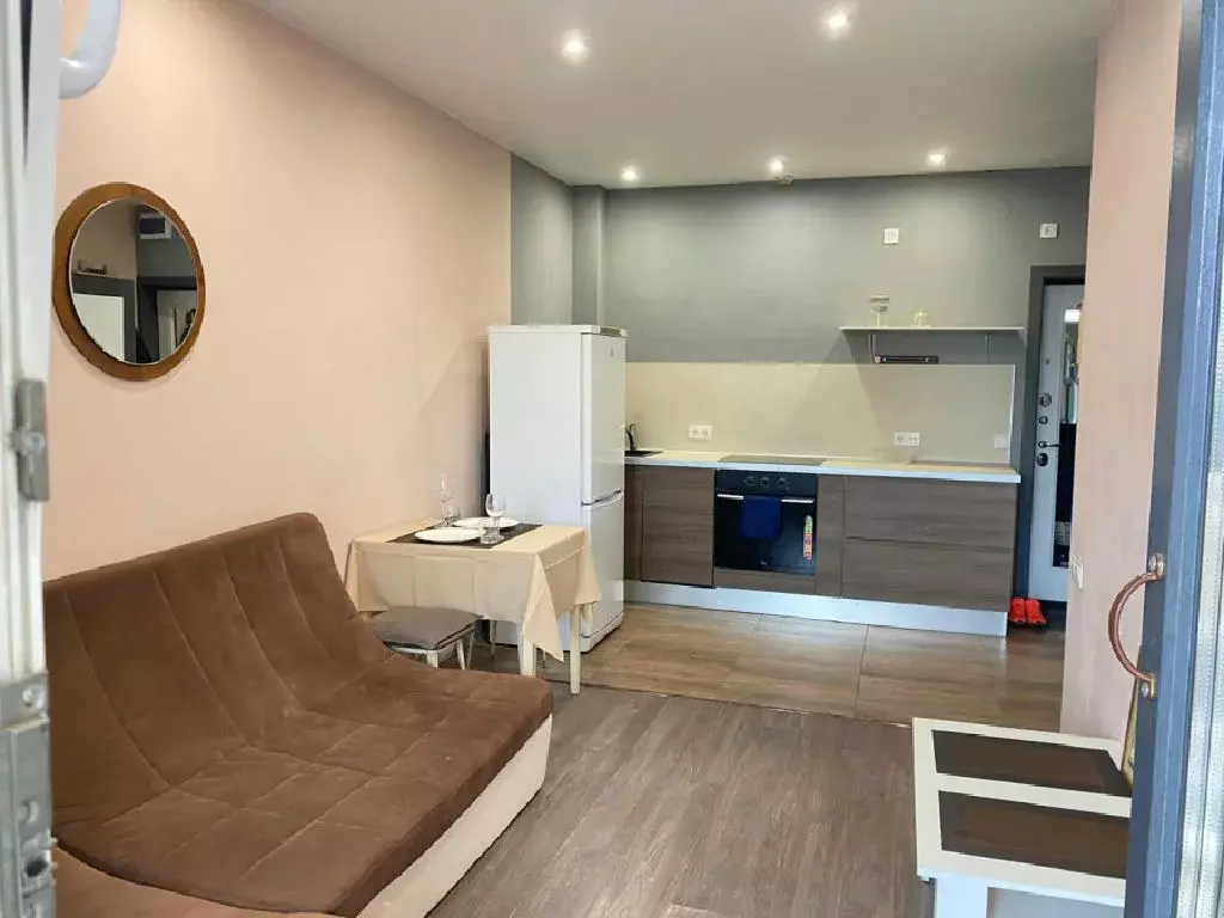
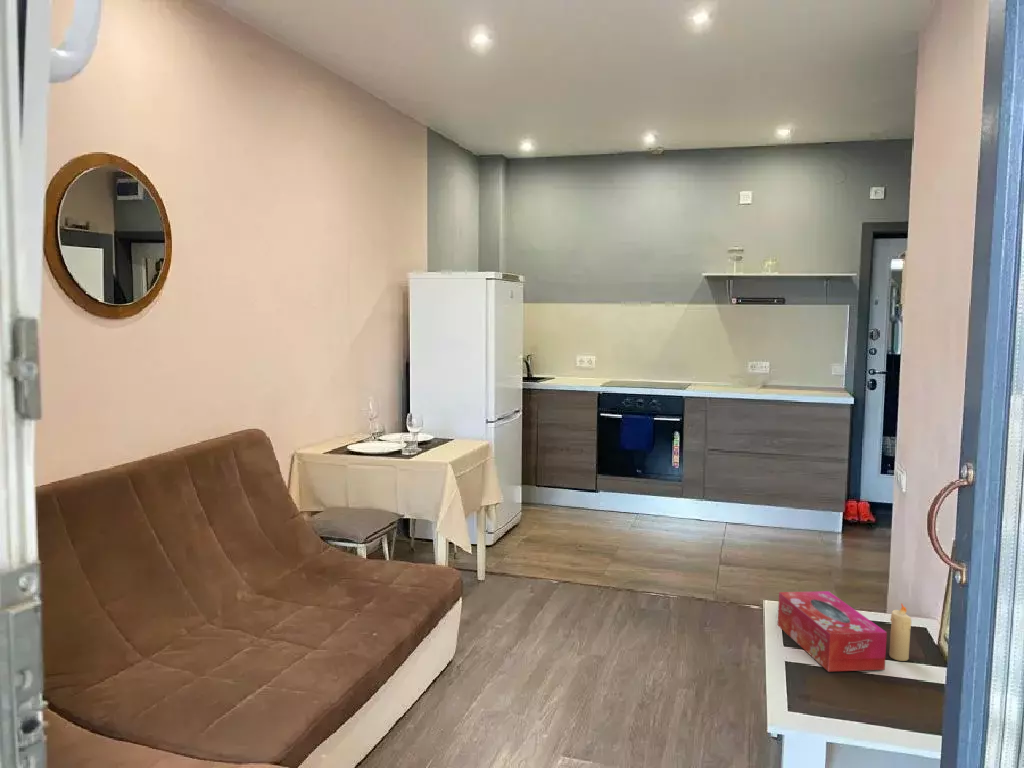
+ tissue box [777,590,888,673]
+ candle [888,602,912,662]
